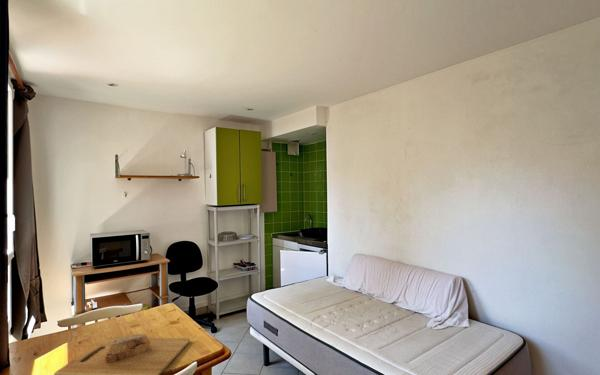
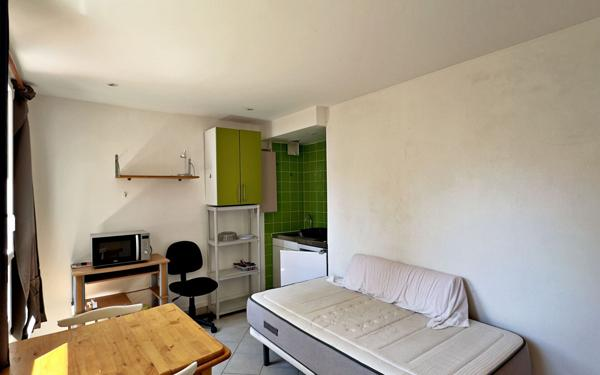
- cutting board [53,333,191,375]
